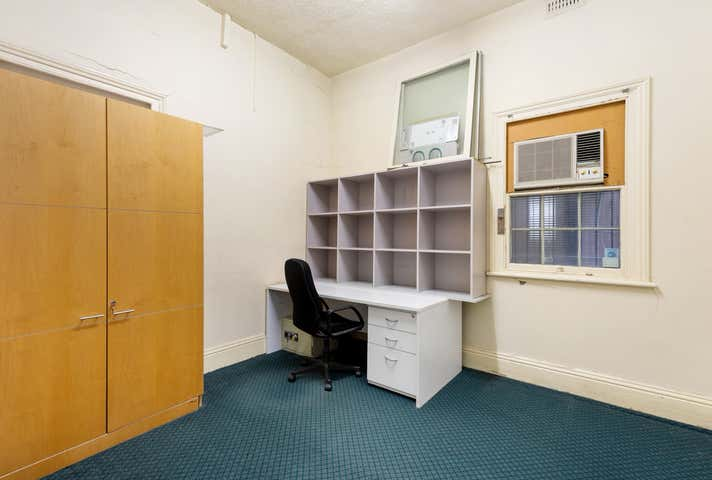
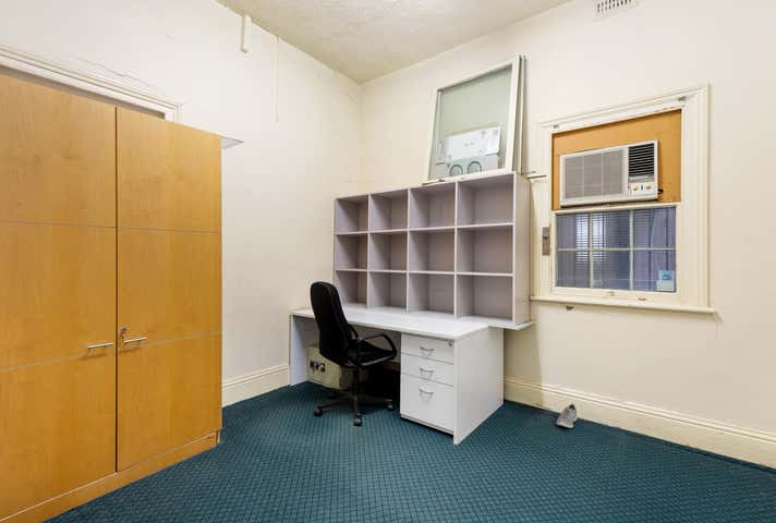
+ sneaker [556,402,579,429]
